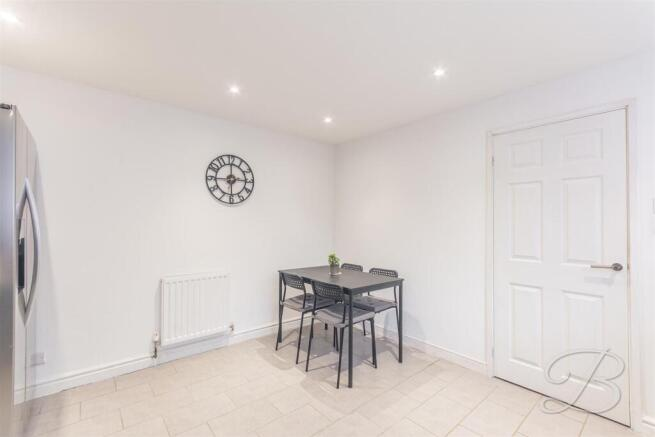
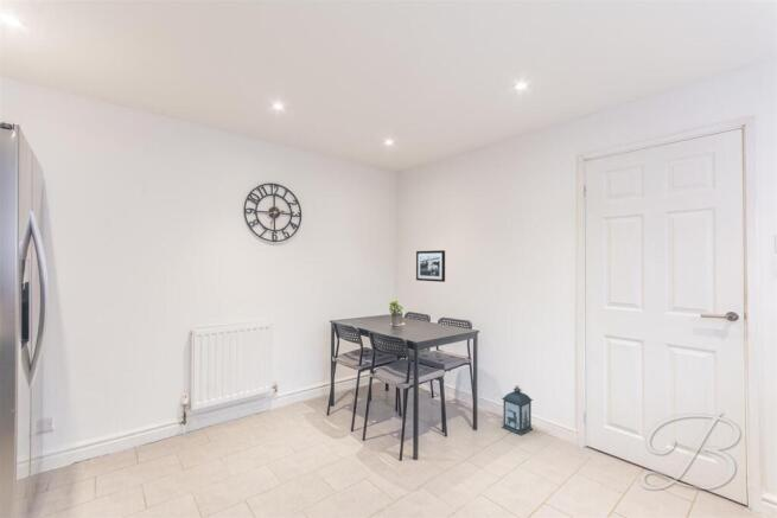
+ picture frame [415,249,446,283]
+ lantern [501,384,534,437]
